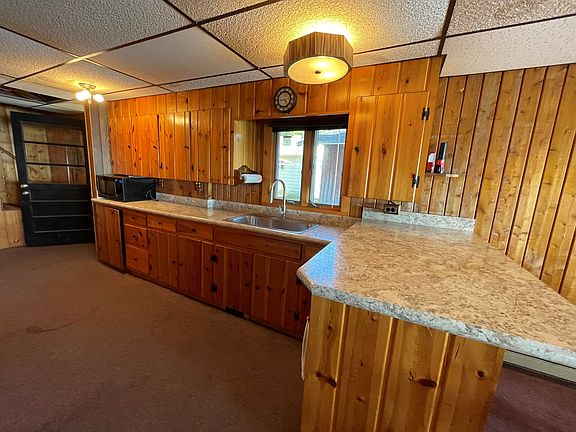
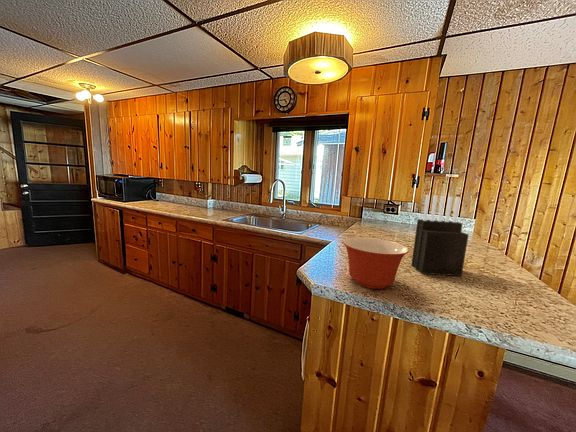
+ mixing bowl [342,236,410,290]
+ knife block [410,194,470,278]
